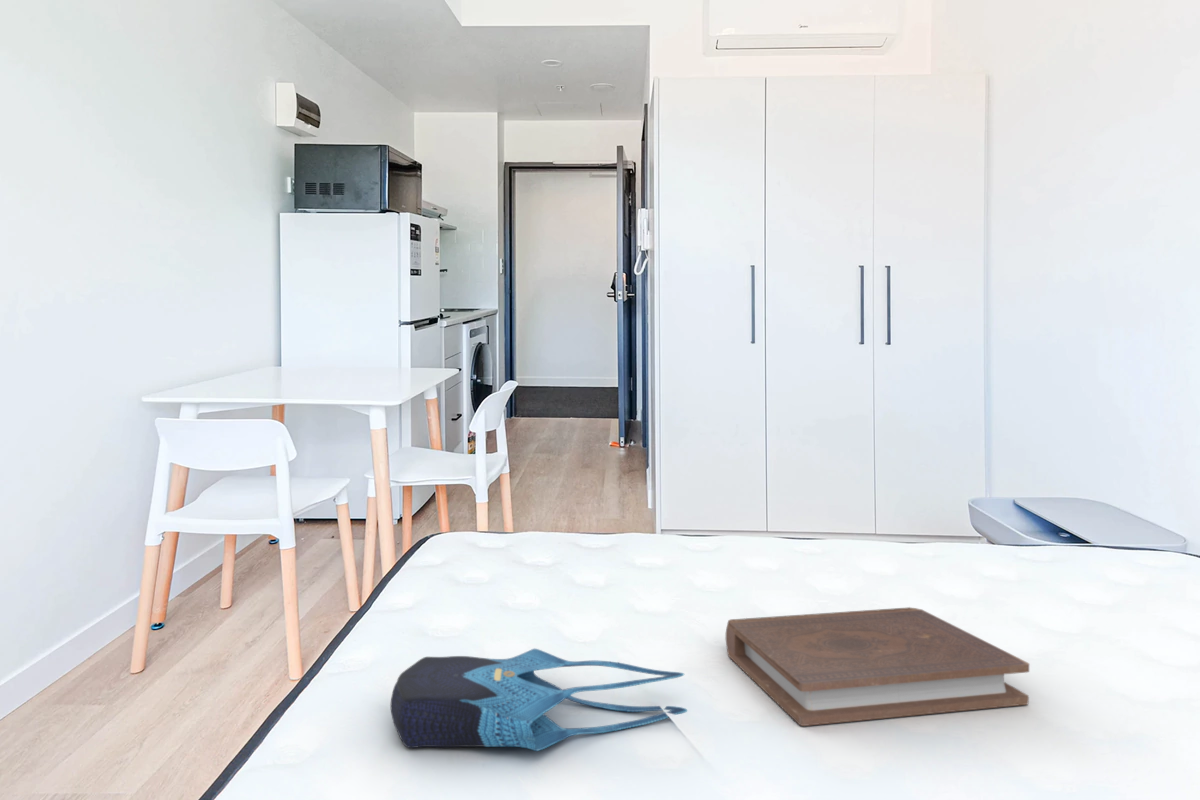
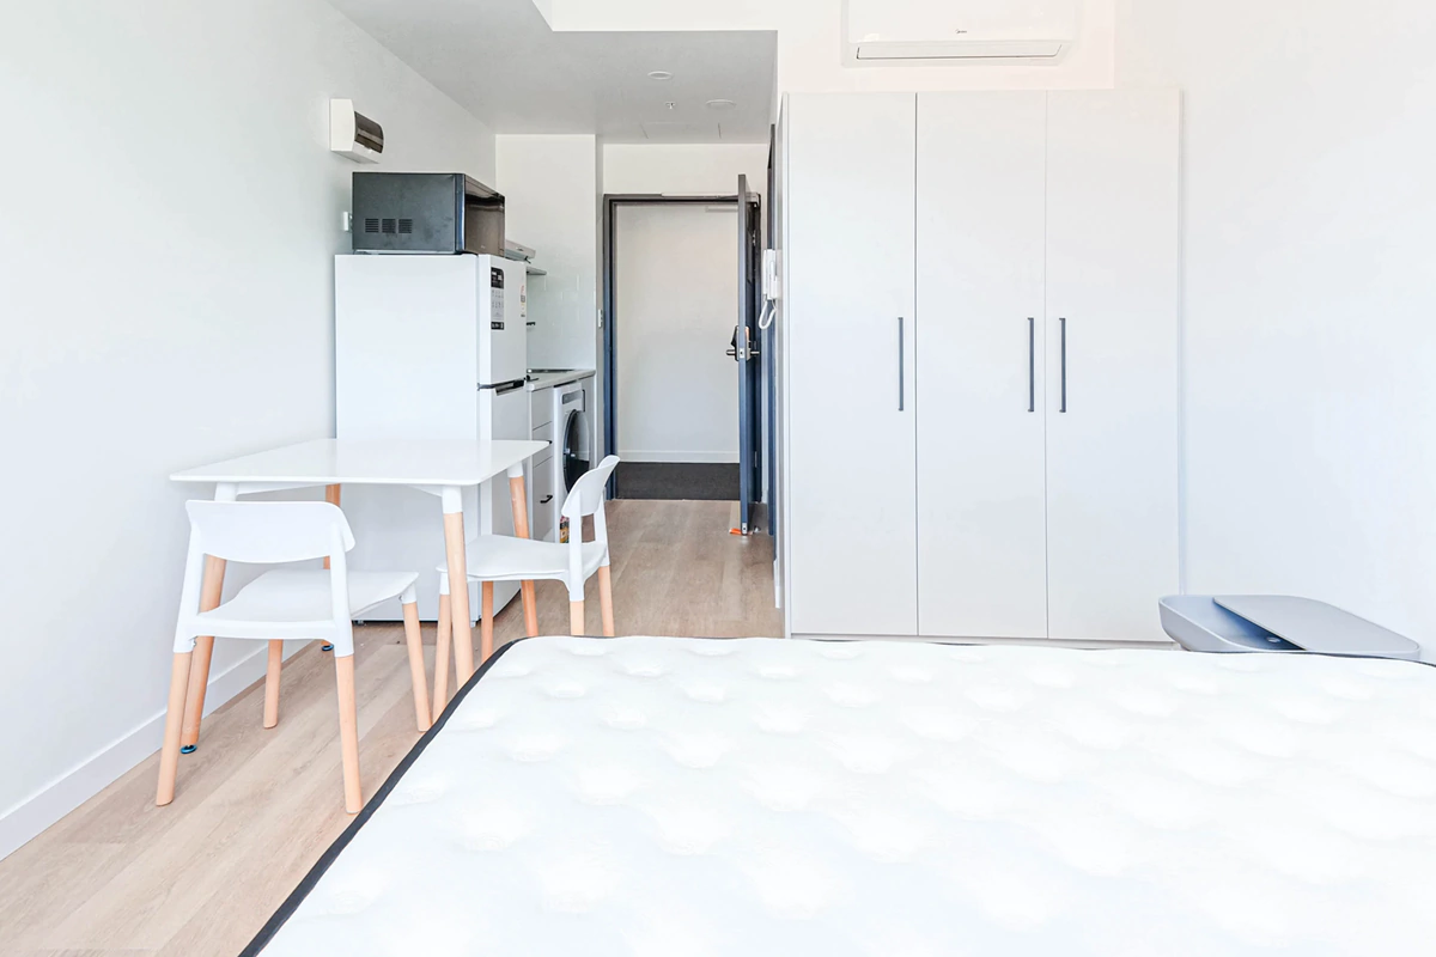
- tote bag [389,648,688,752]
- book [725,606,1030,727]
